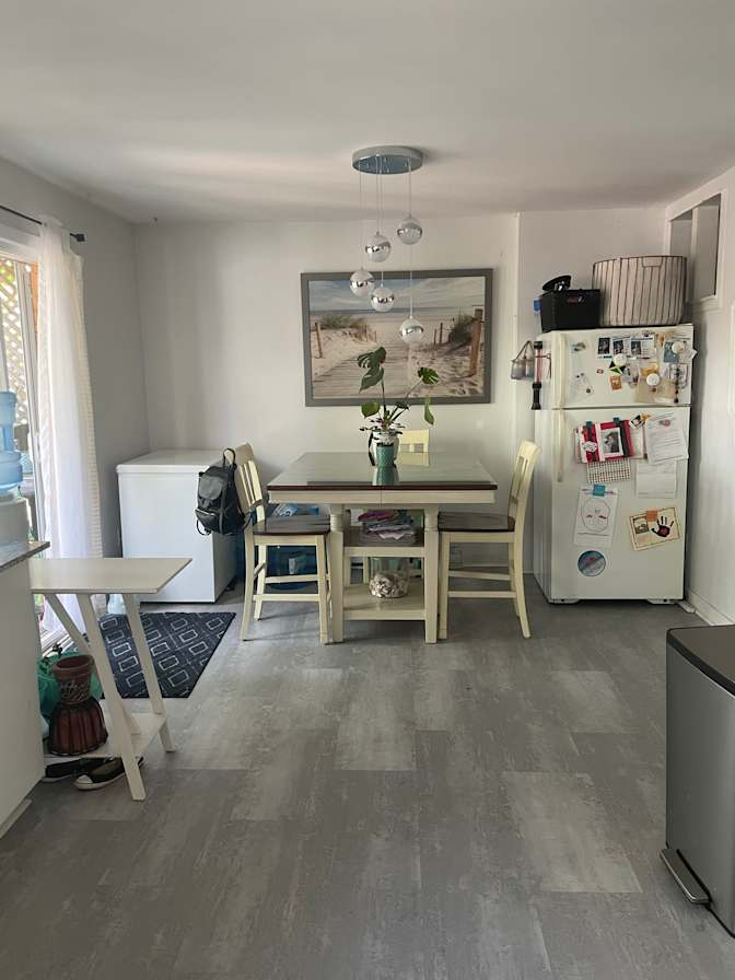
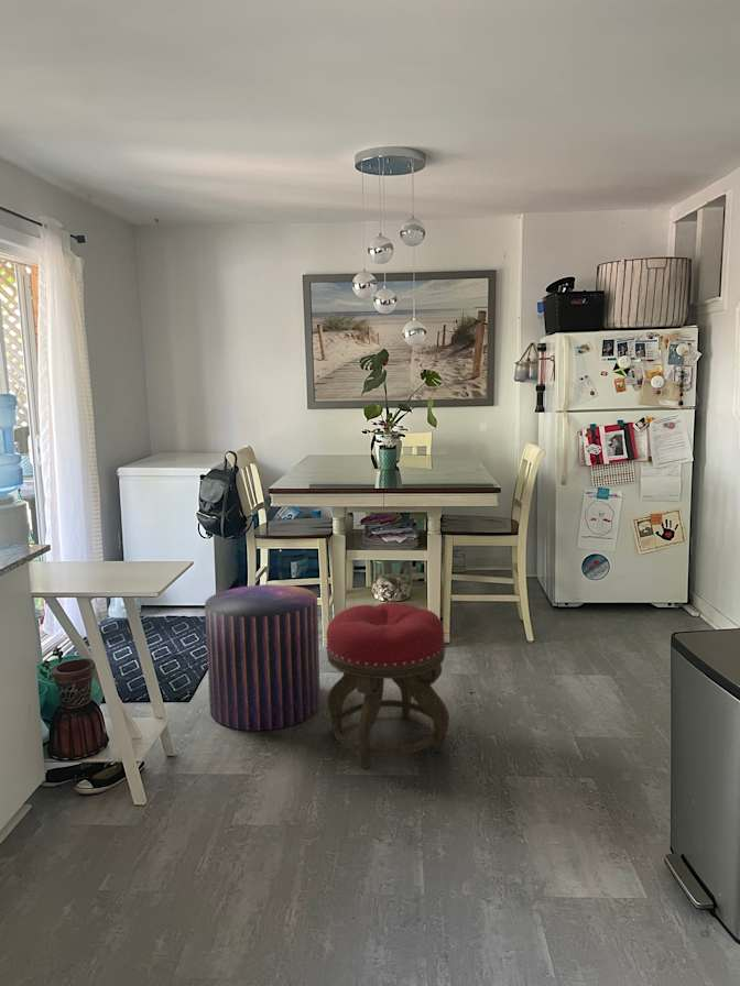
+ stool [325,602,450,768]
+ stool [204,583,322,732]
